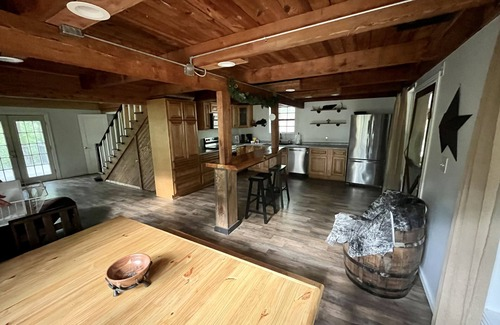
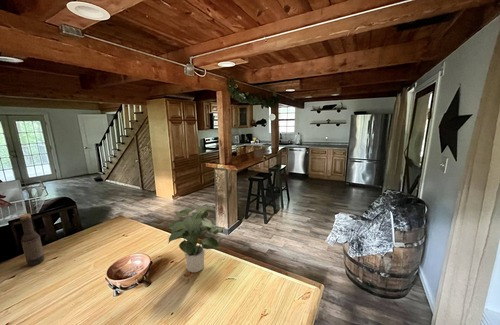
+ bottle [18,213,45,267]
+ potted plant [166,206,226,273]
